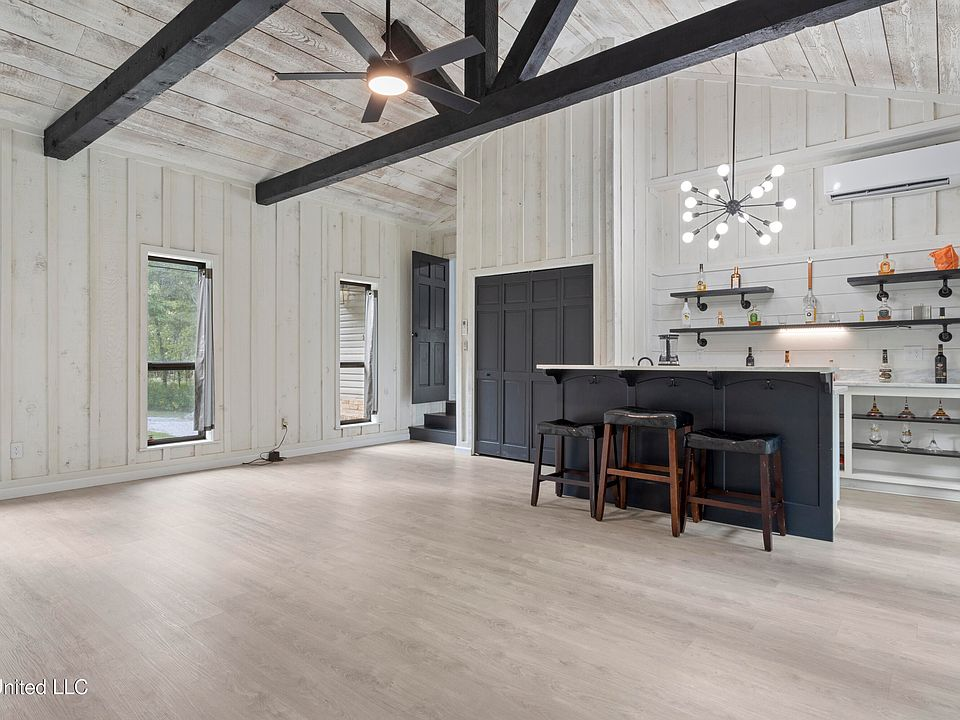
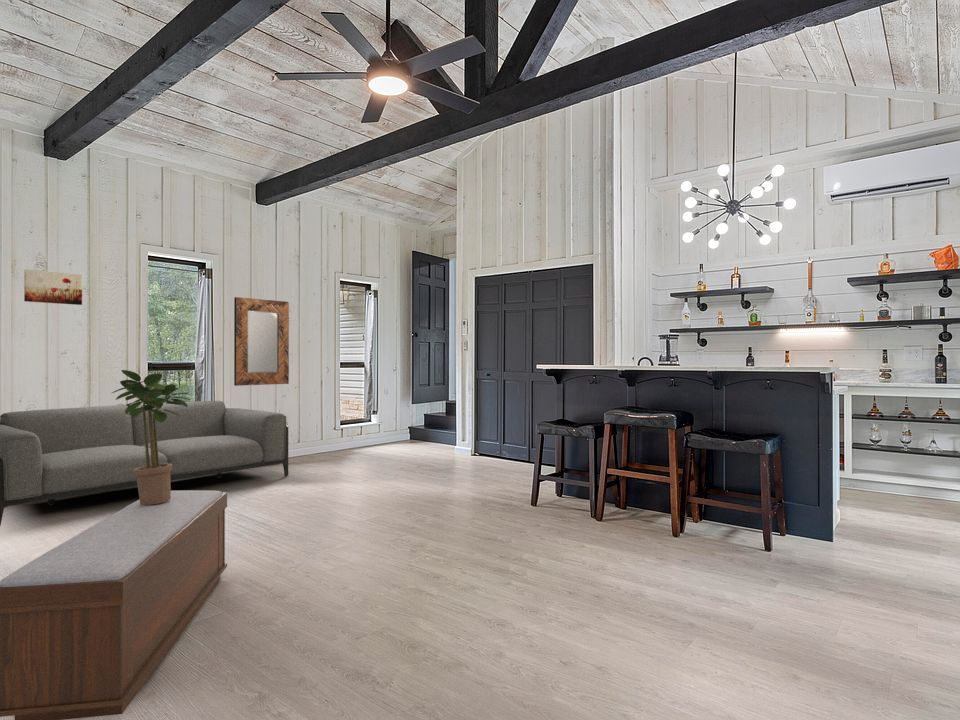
+ home mirror [233,296,290,387]
+ sofa [0,400,289,527]
+ potted plant [111,369,192,505]
+ wall art [23,269,83,306]
+ bench [0,489,228,720]
